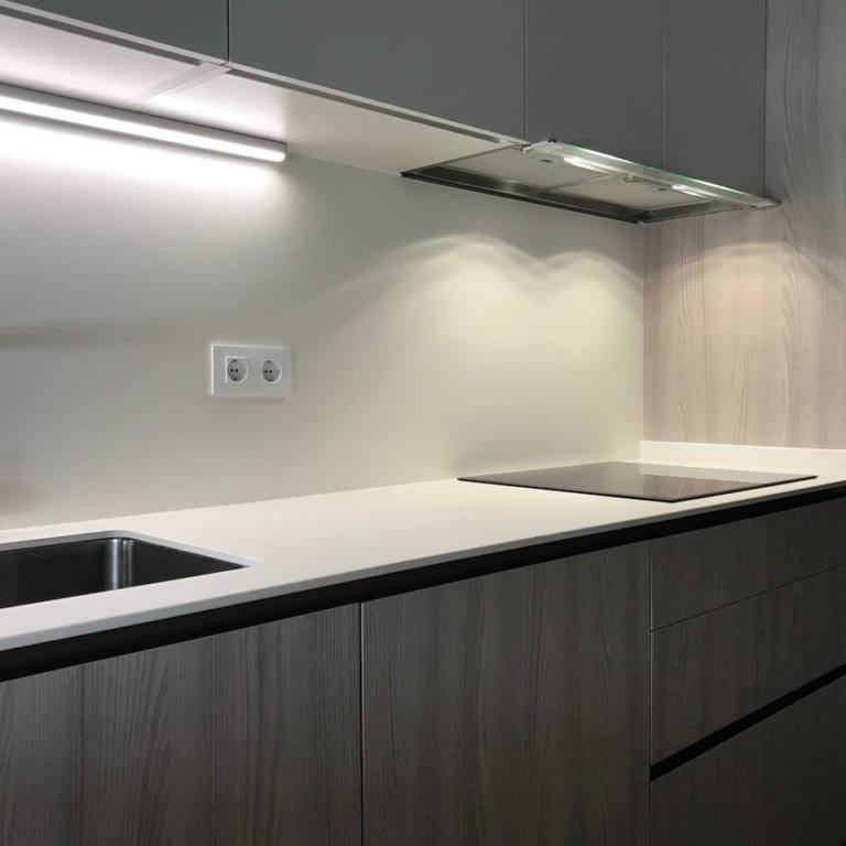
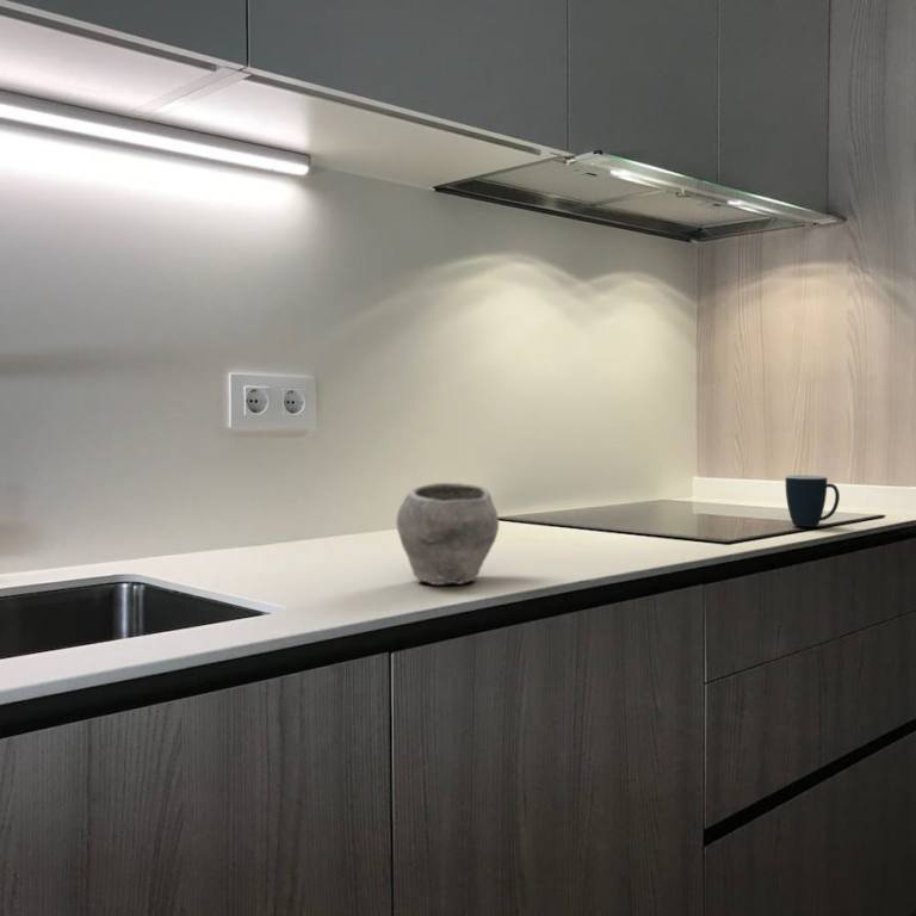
+ mug [785,474,841,528]
+ bowl [395,482,500,586]
